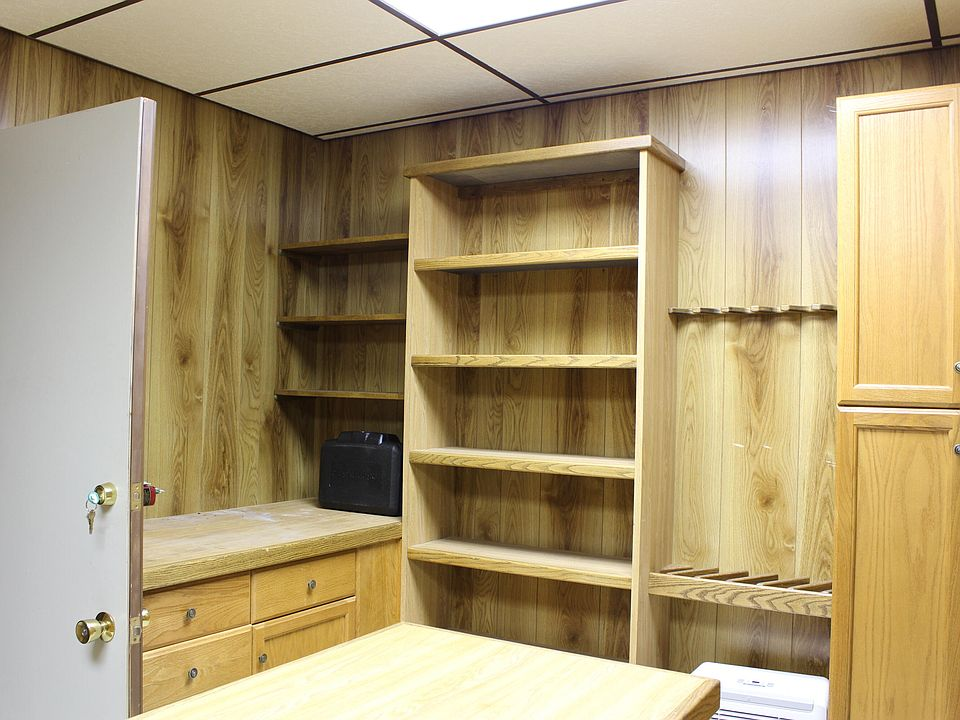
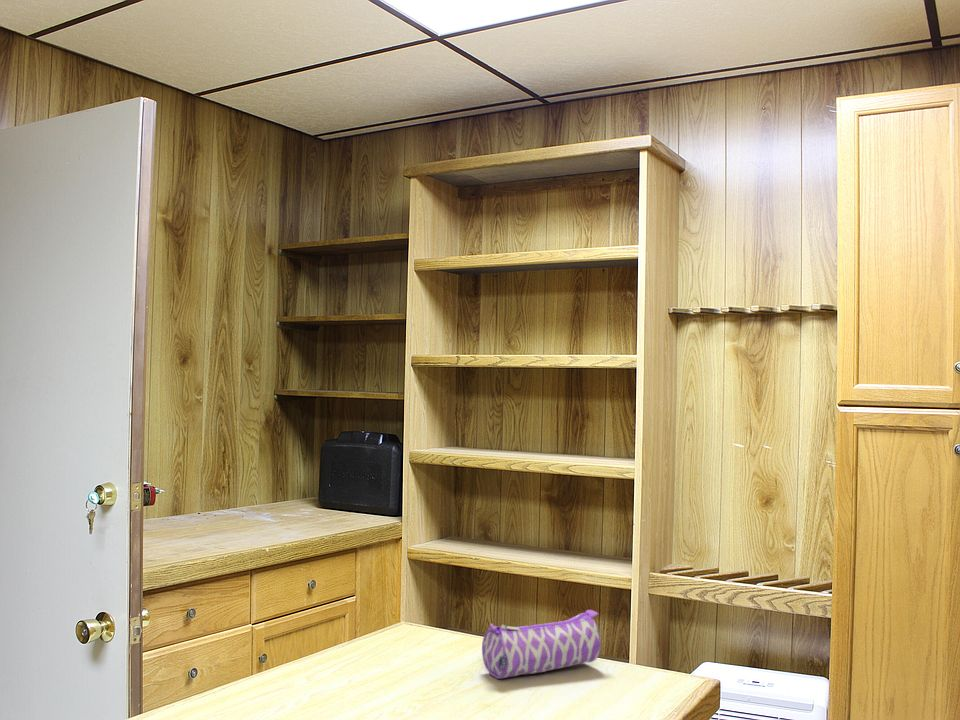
+ pencil case [481,609,601,680]
